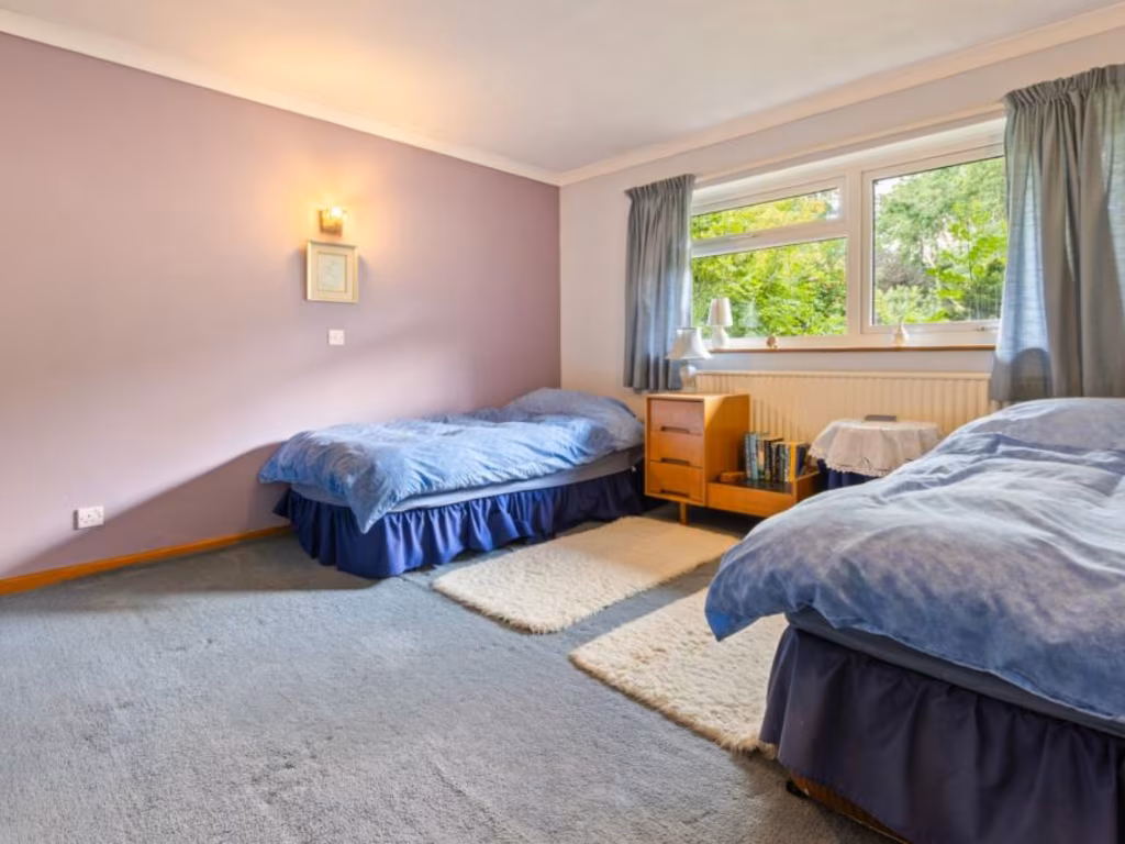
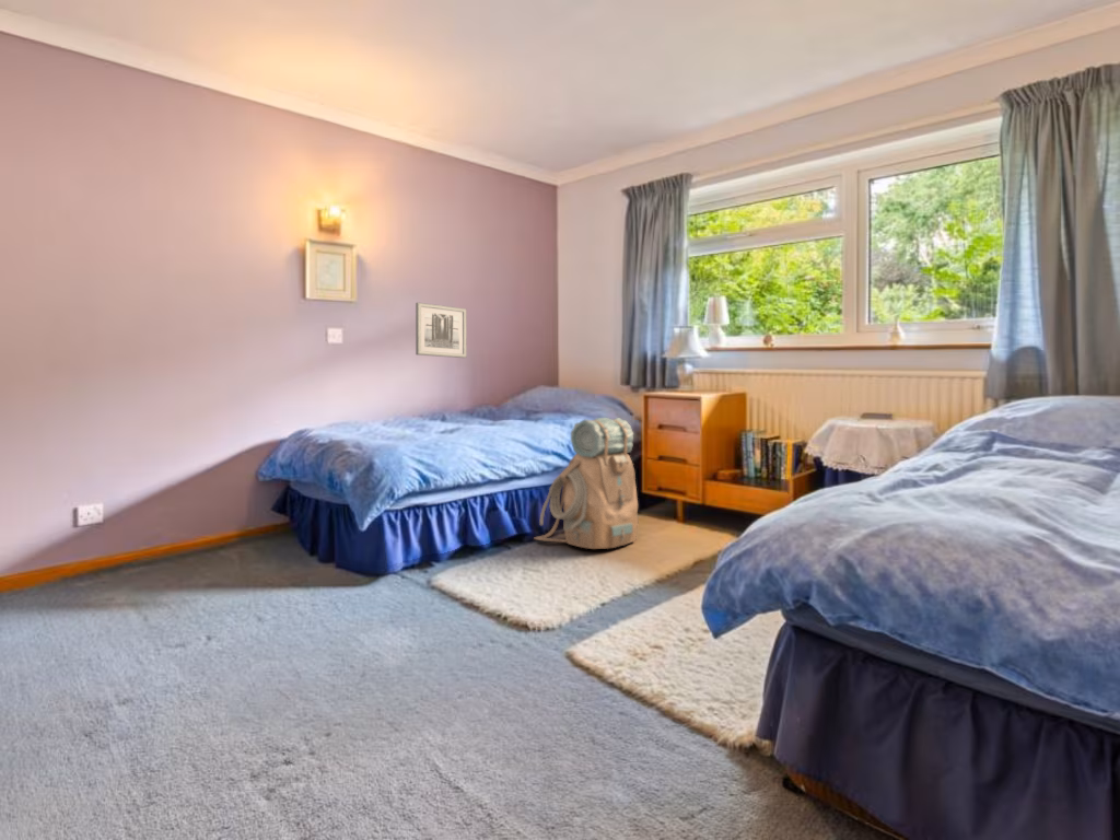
+ backpack [533,417,640,550]
+ wall art [415,302,468,359]
